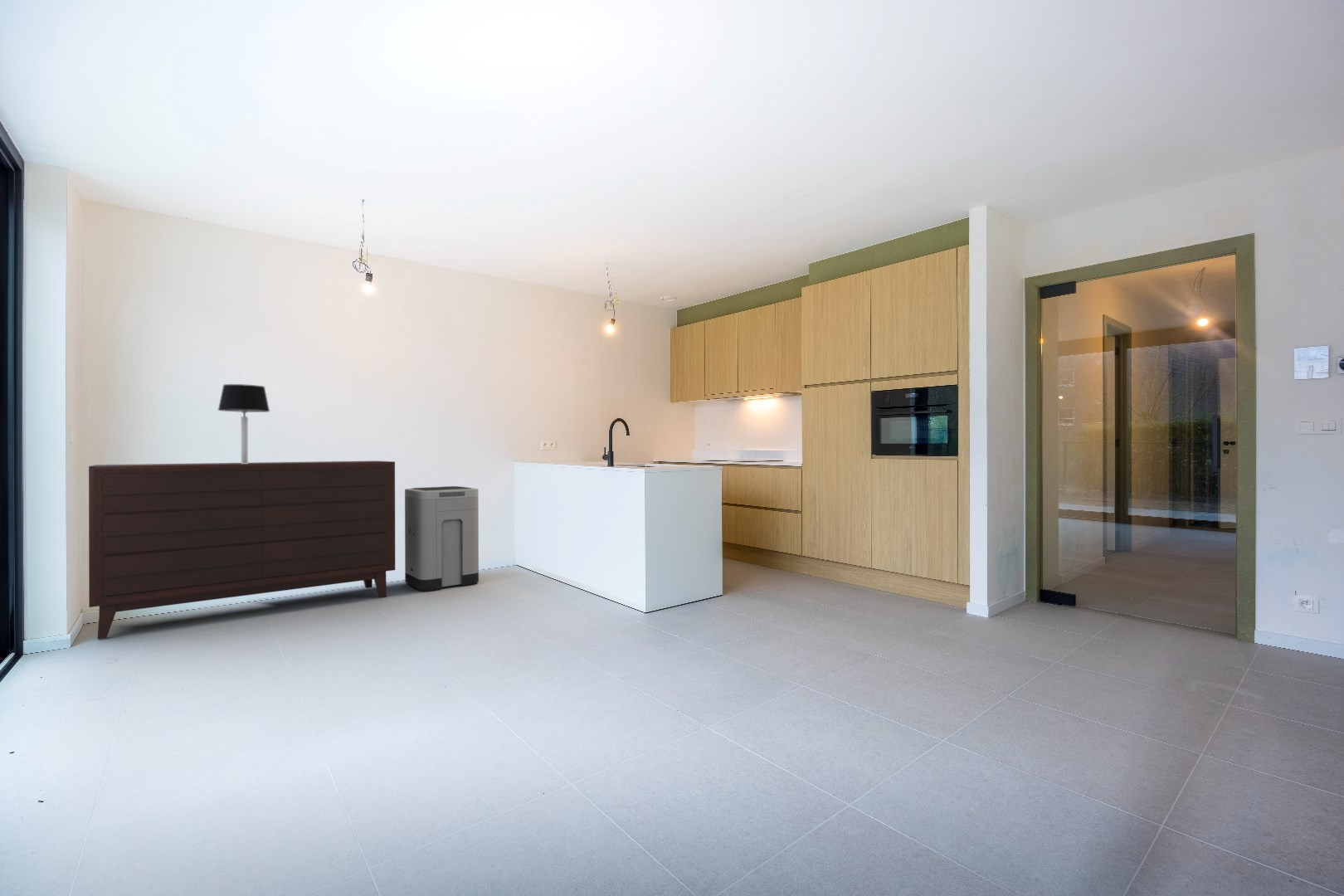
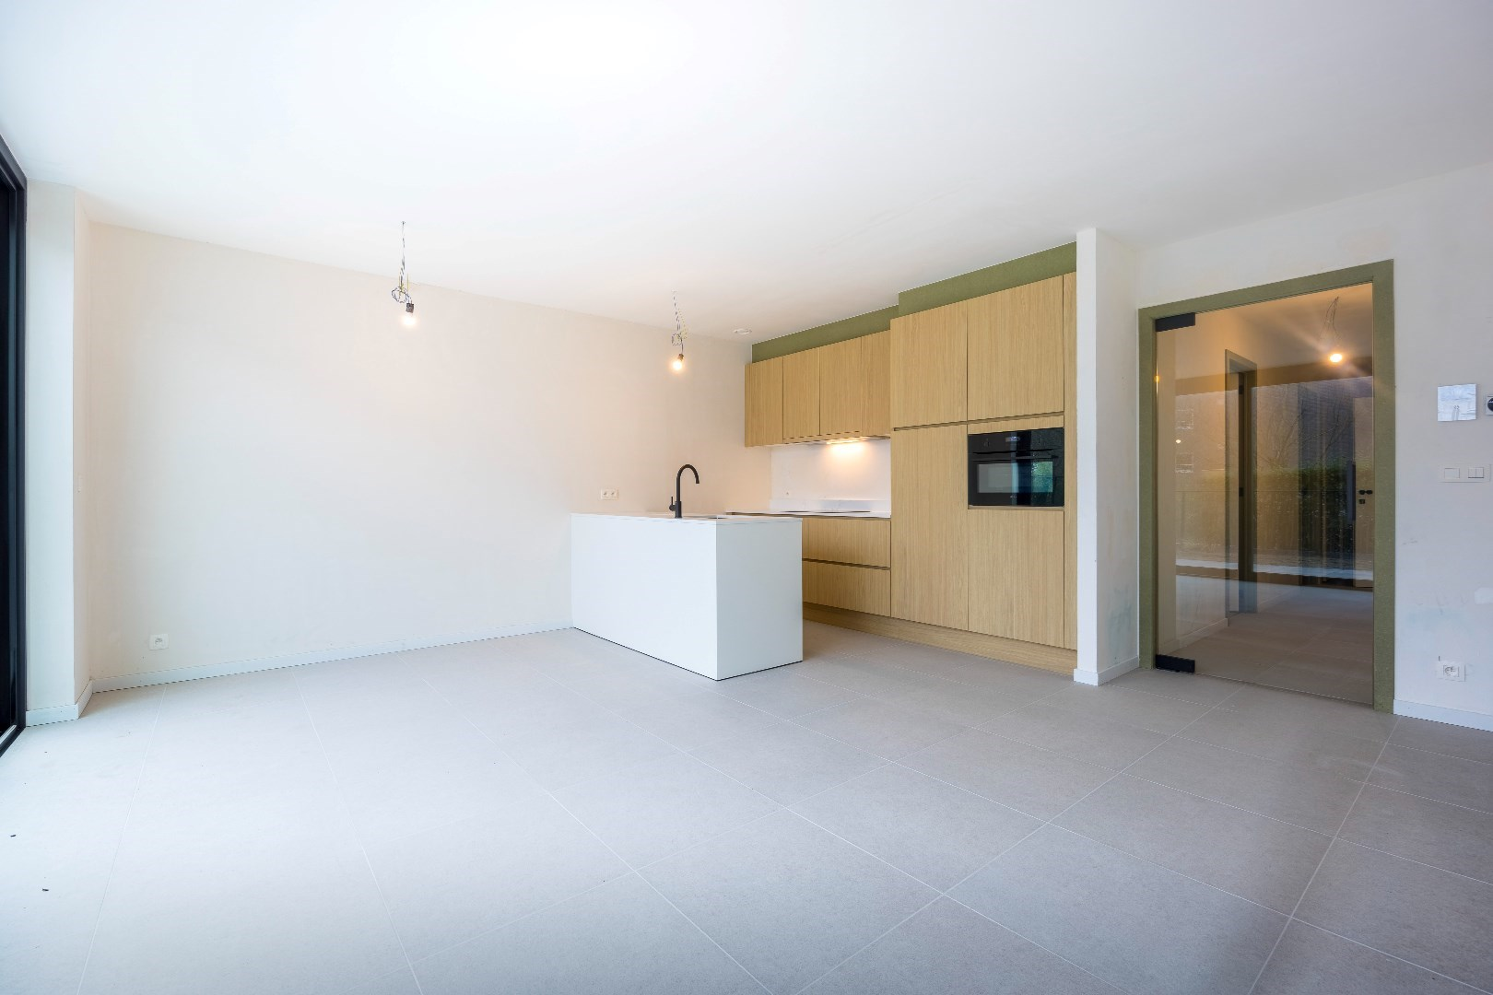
- table lamp [217,383,270,464]
- dresser [88,460,396,640]
- trash can [404,485,480,592]
